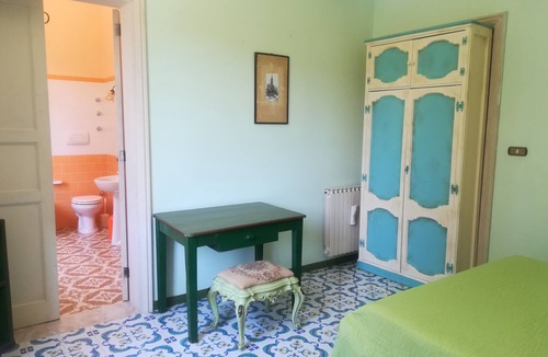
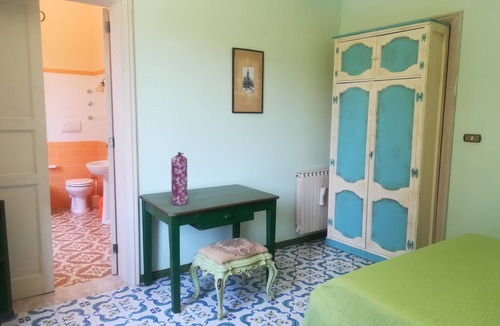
+ gas cylinder [170,151,188,206]
